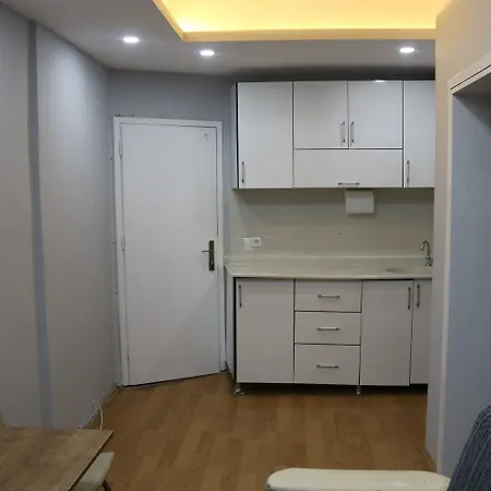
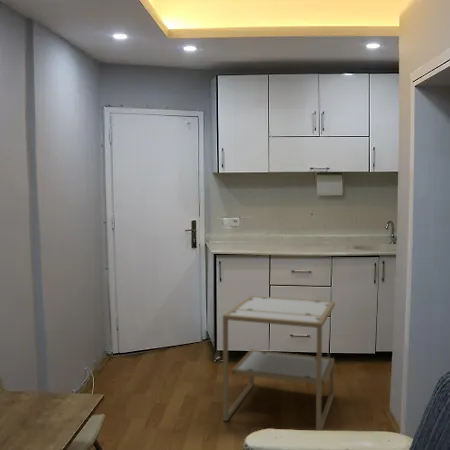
+ side table [222,295,336,431]
